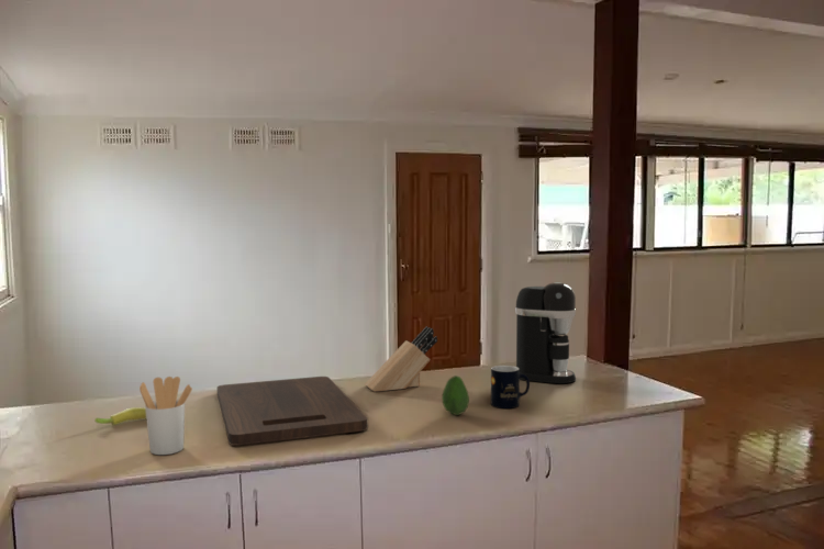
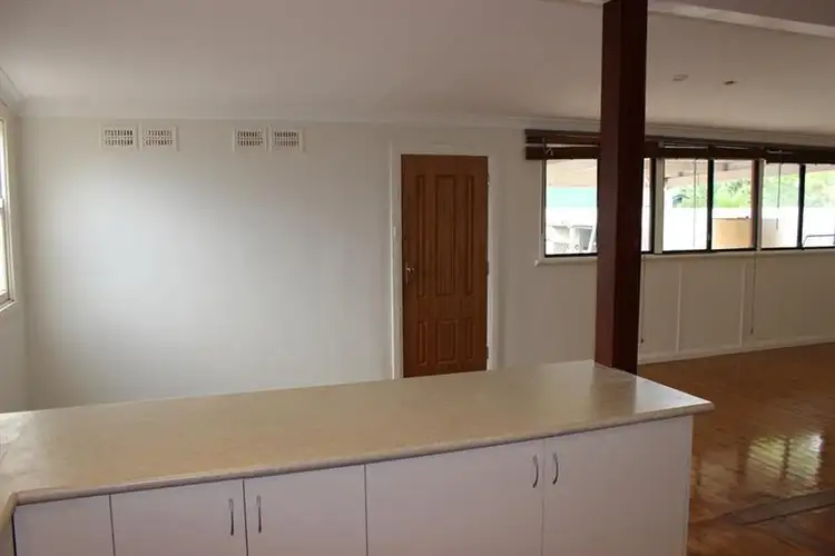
- mug [490,365,531,410]
- knife block [364,325,438,393]
- cutting board [215,376,369,447]
- banana [93,406,146,426]
- coffee maker [514,281,577,384]
- fruit [441,374,470,416]
- utensil holder [138,376,193,456]
